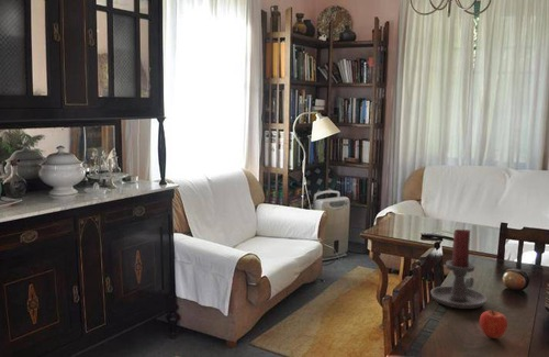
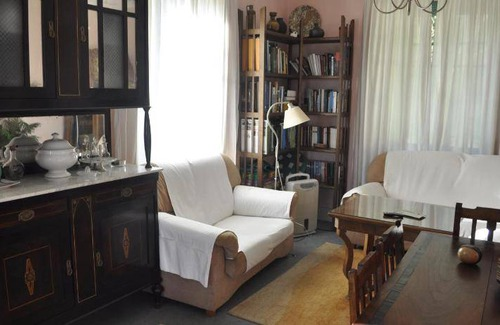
- candle holder [430,228,488,310]
- fruit [479,310,508,339]
